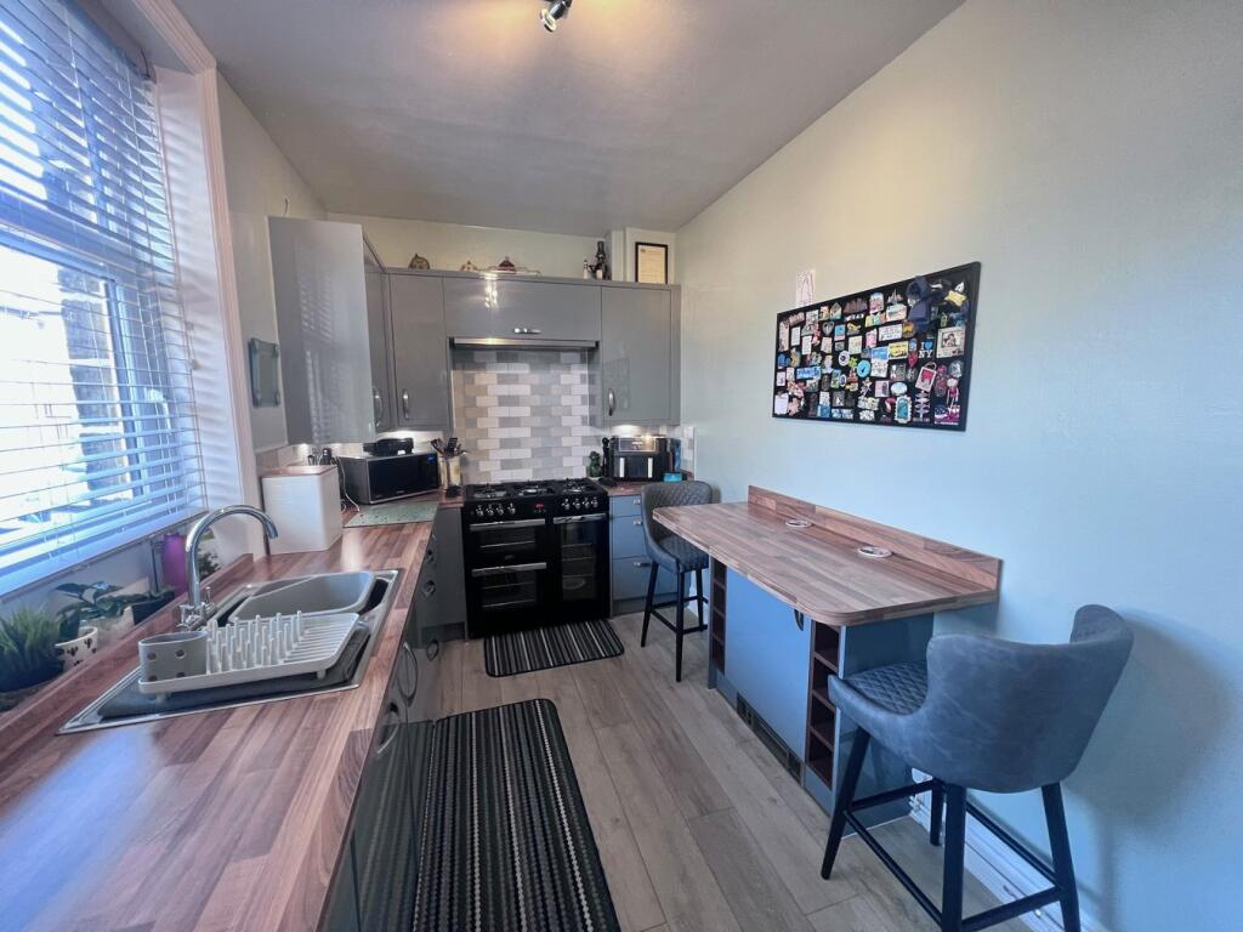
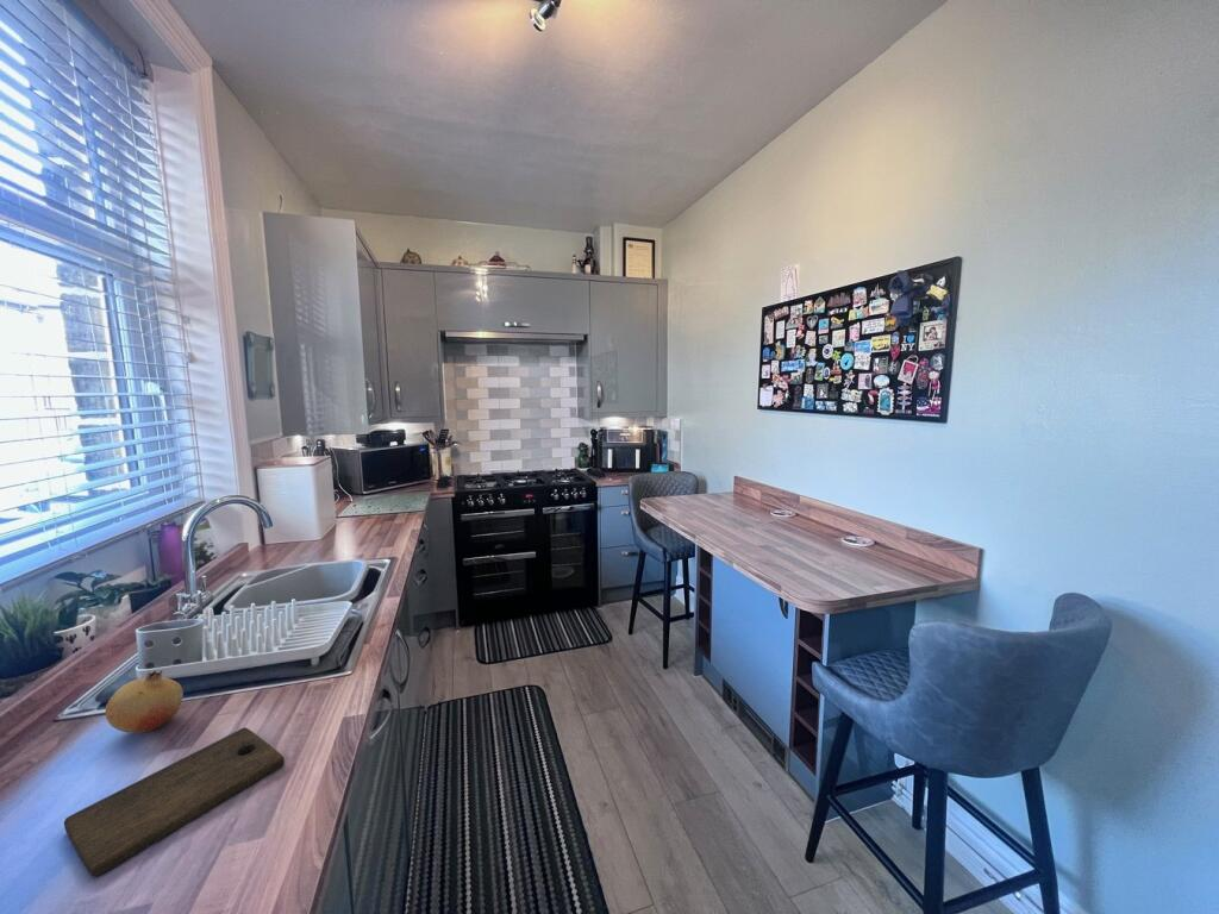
+ fruit [105,669,185,734]
+ cutting board [63,726,286,878]
